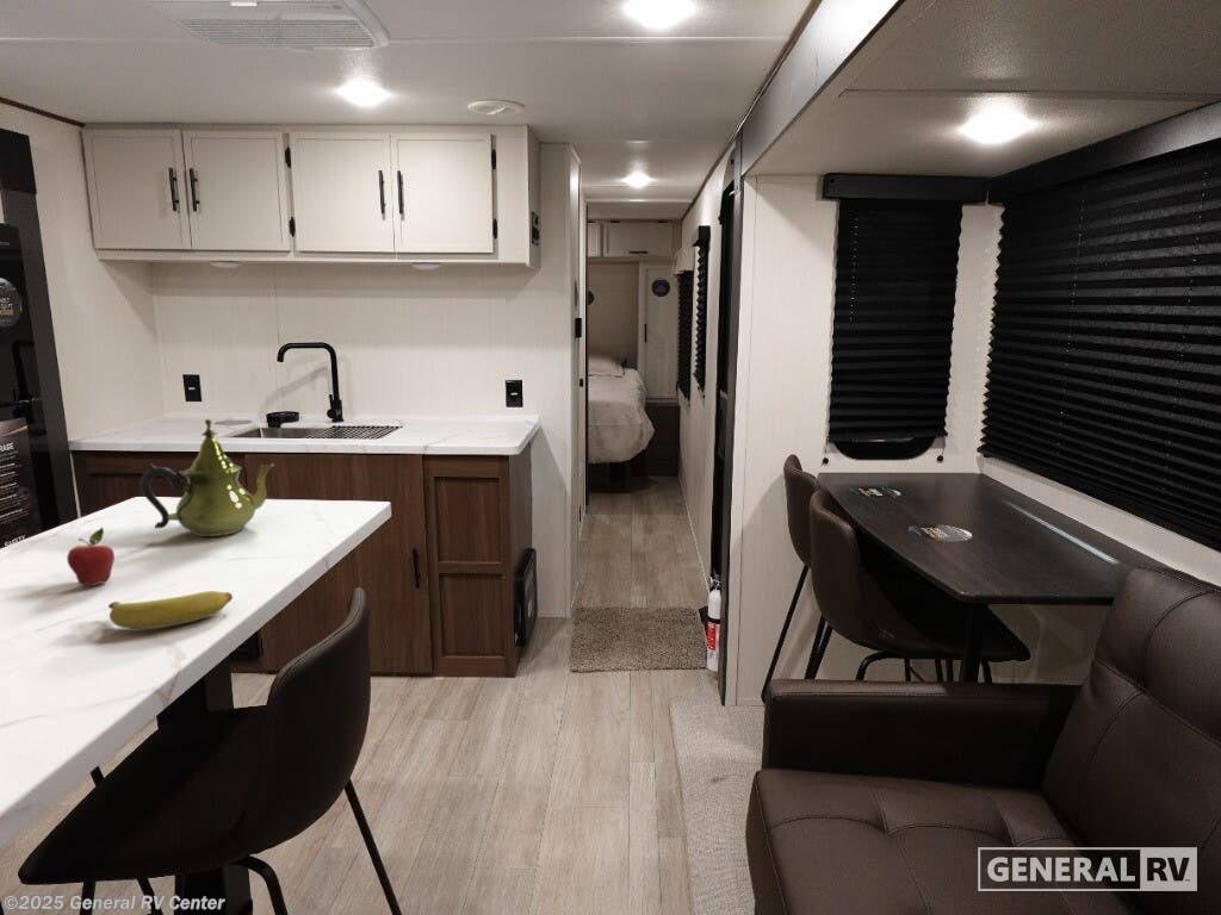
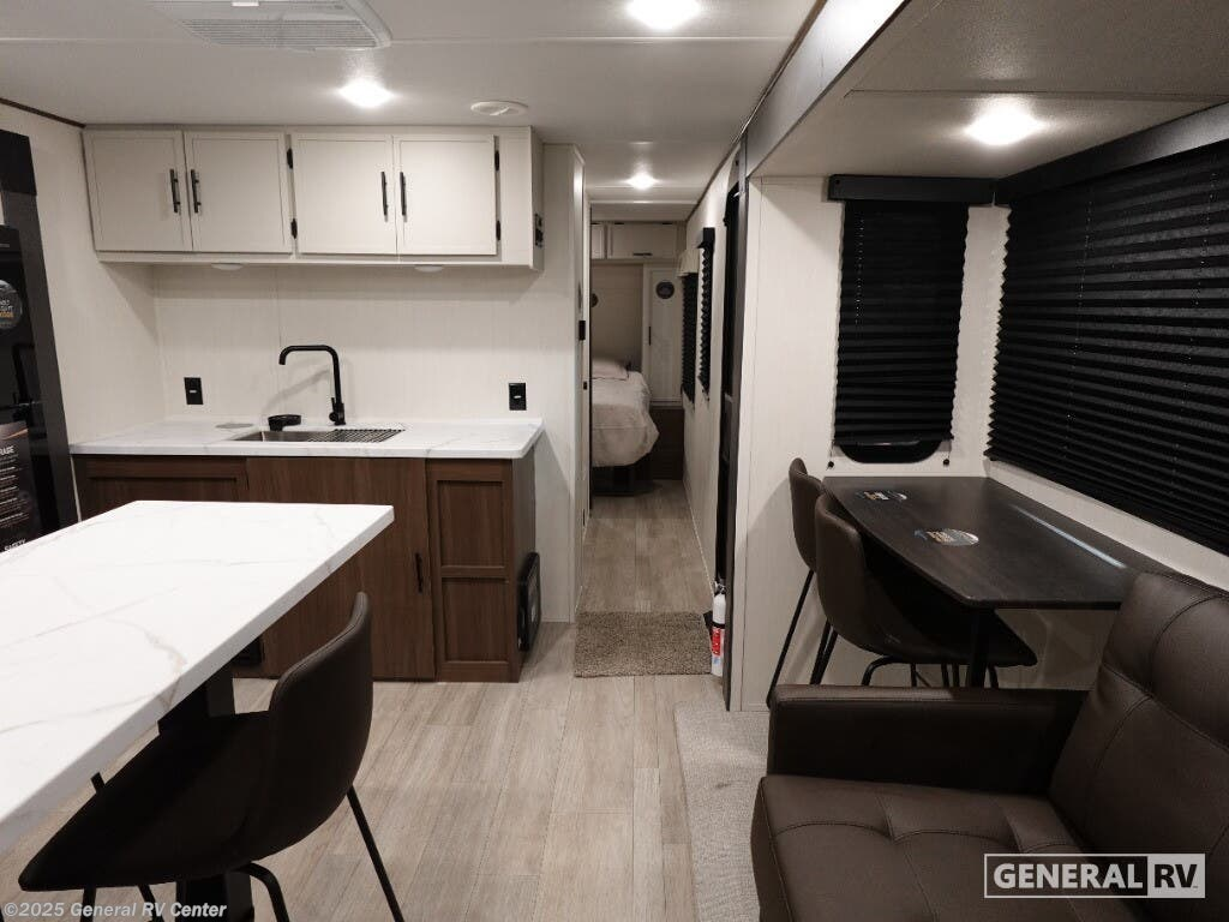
- fruit [66,527,116,587]
- banana [107,590,234,630]
- teapot [140,418,275,537]
